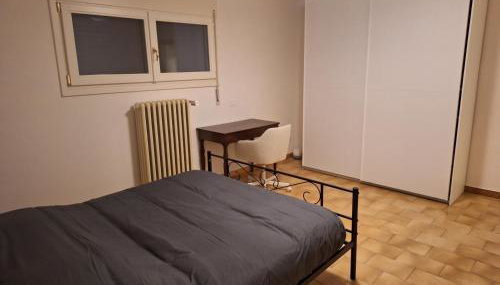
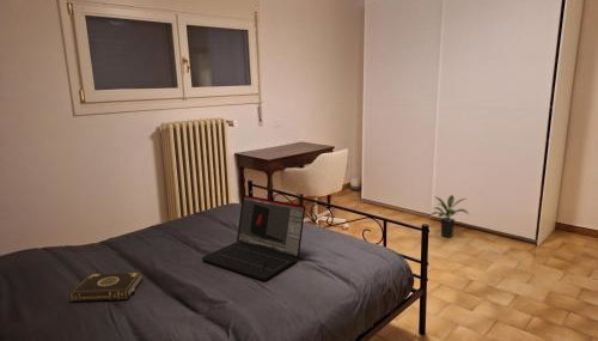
+ laptop [201,194,306,281]
+ potted plant [428,194,470,239]
+ book [68,270,144,303]
